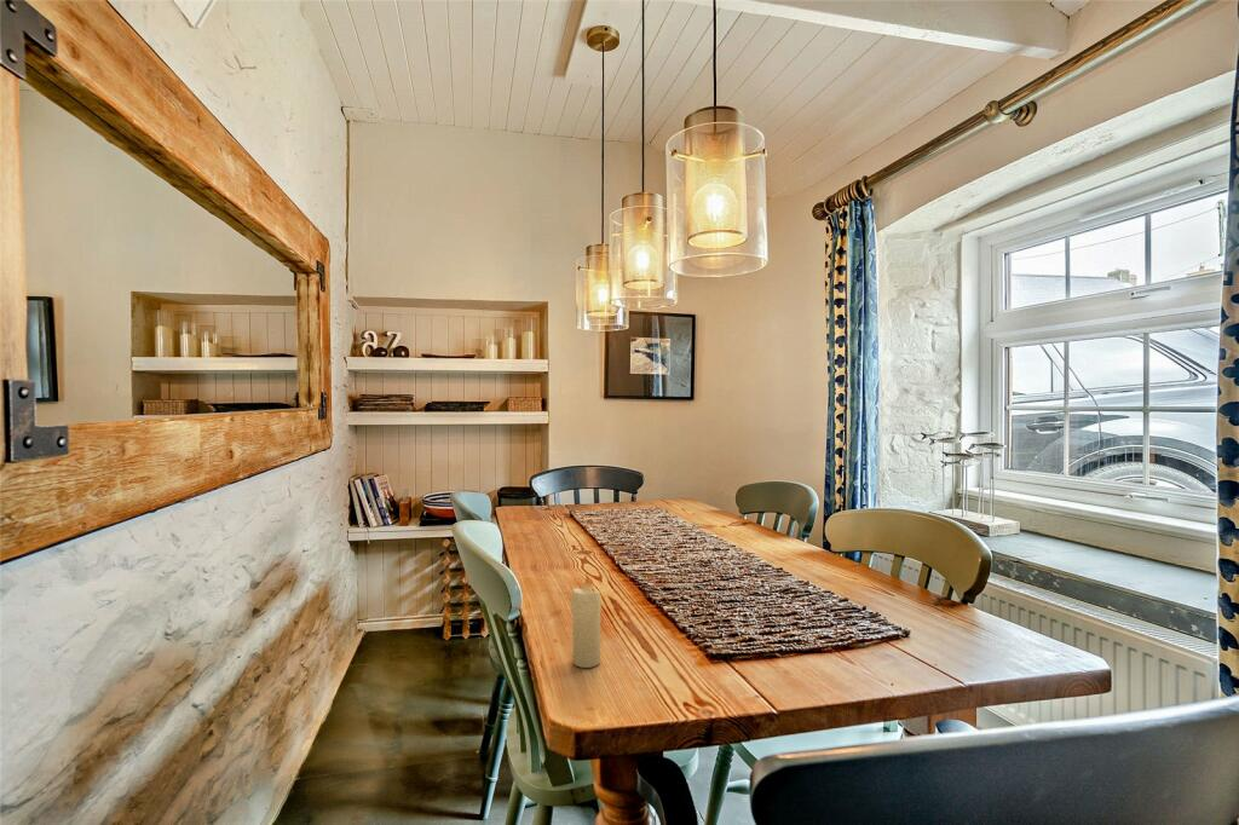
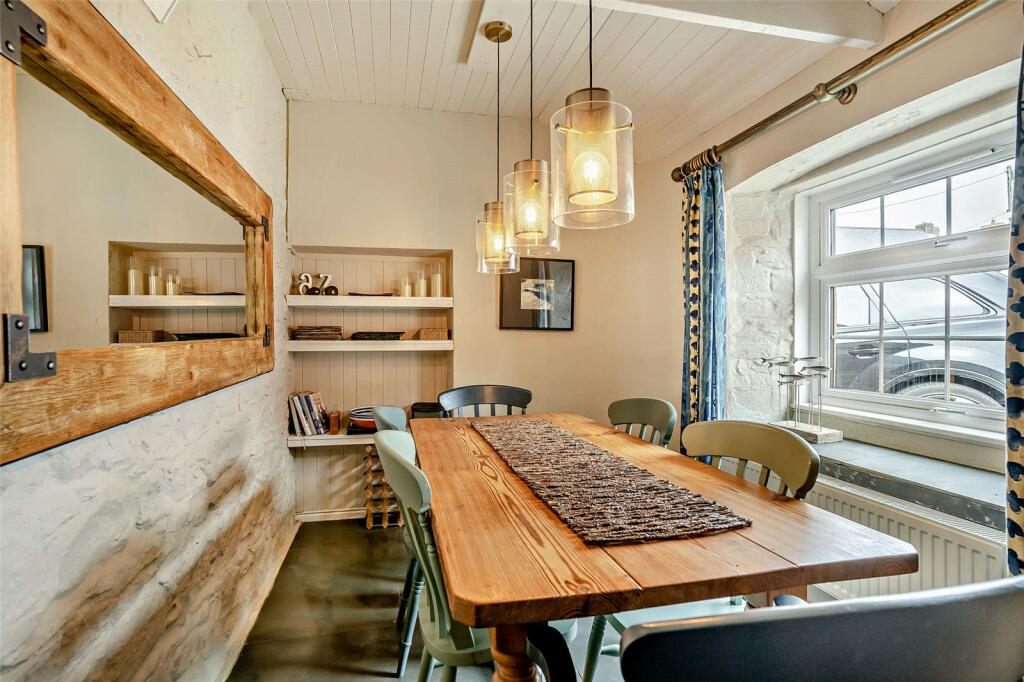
- candle [570,572,603,669]
